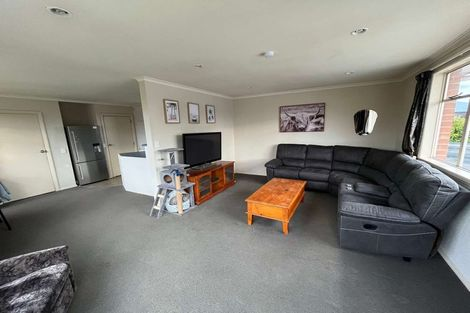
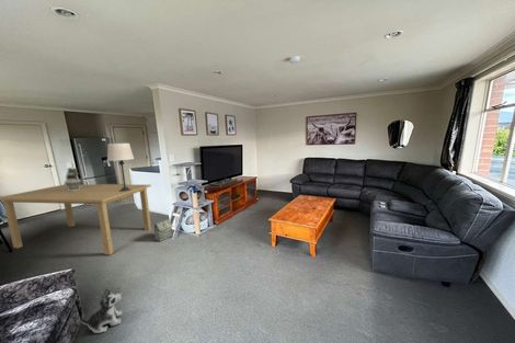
+ plush toy [80,287,123,334]
+ decorative urn [64,167,83,191]
+ lamp [106,142,135,192]
+ dining table [0,183,152,256]
+ bag [153,218,173,242]
